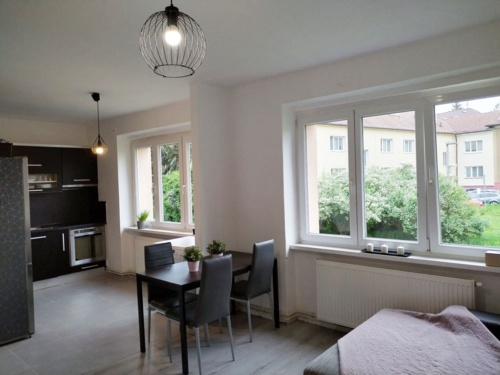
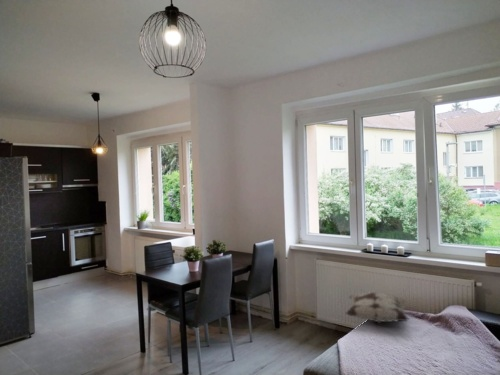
+ decorative pillow [345,291,410,324]
